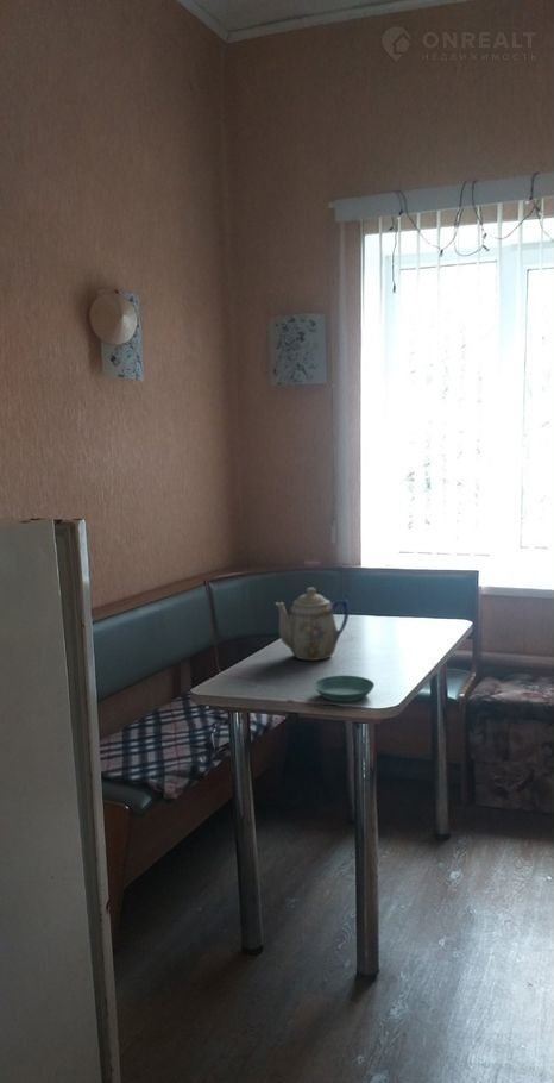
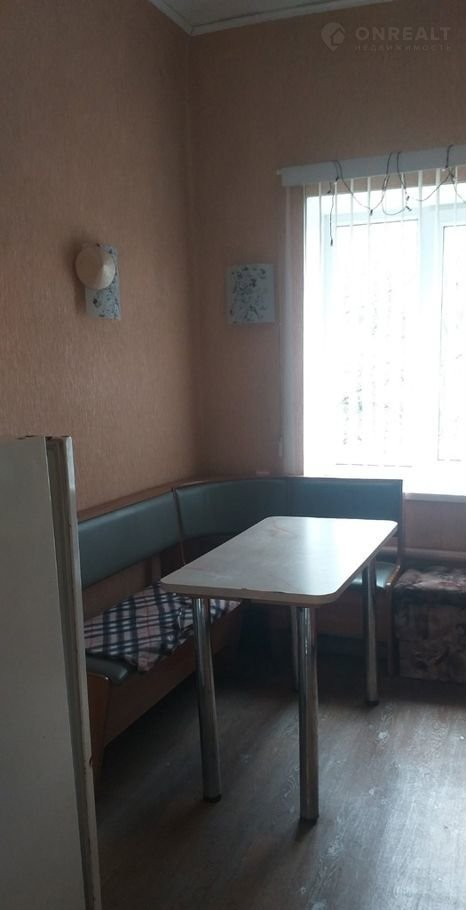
- saucer [313,675,376,703]
- teapot [273,587,350,662]
